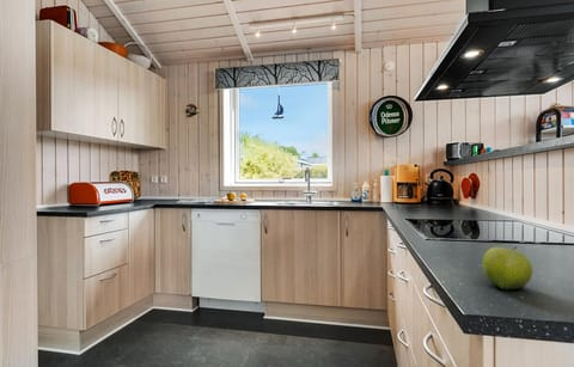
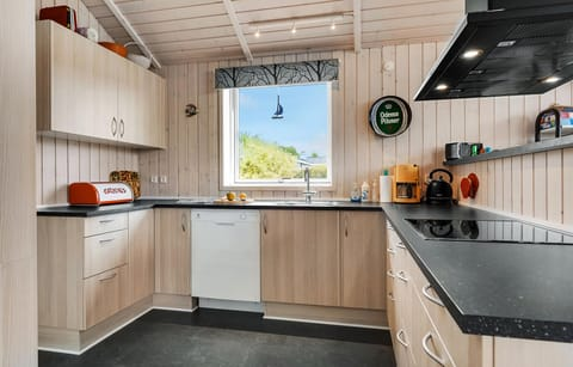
- fruit [482,245,533,292]
